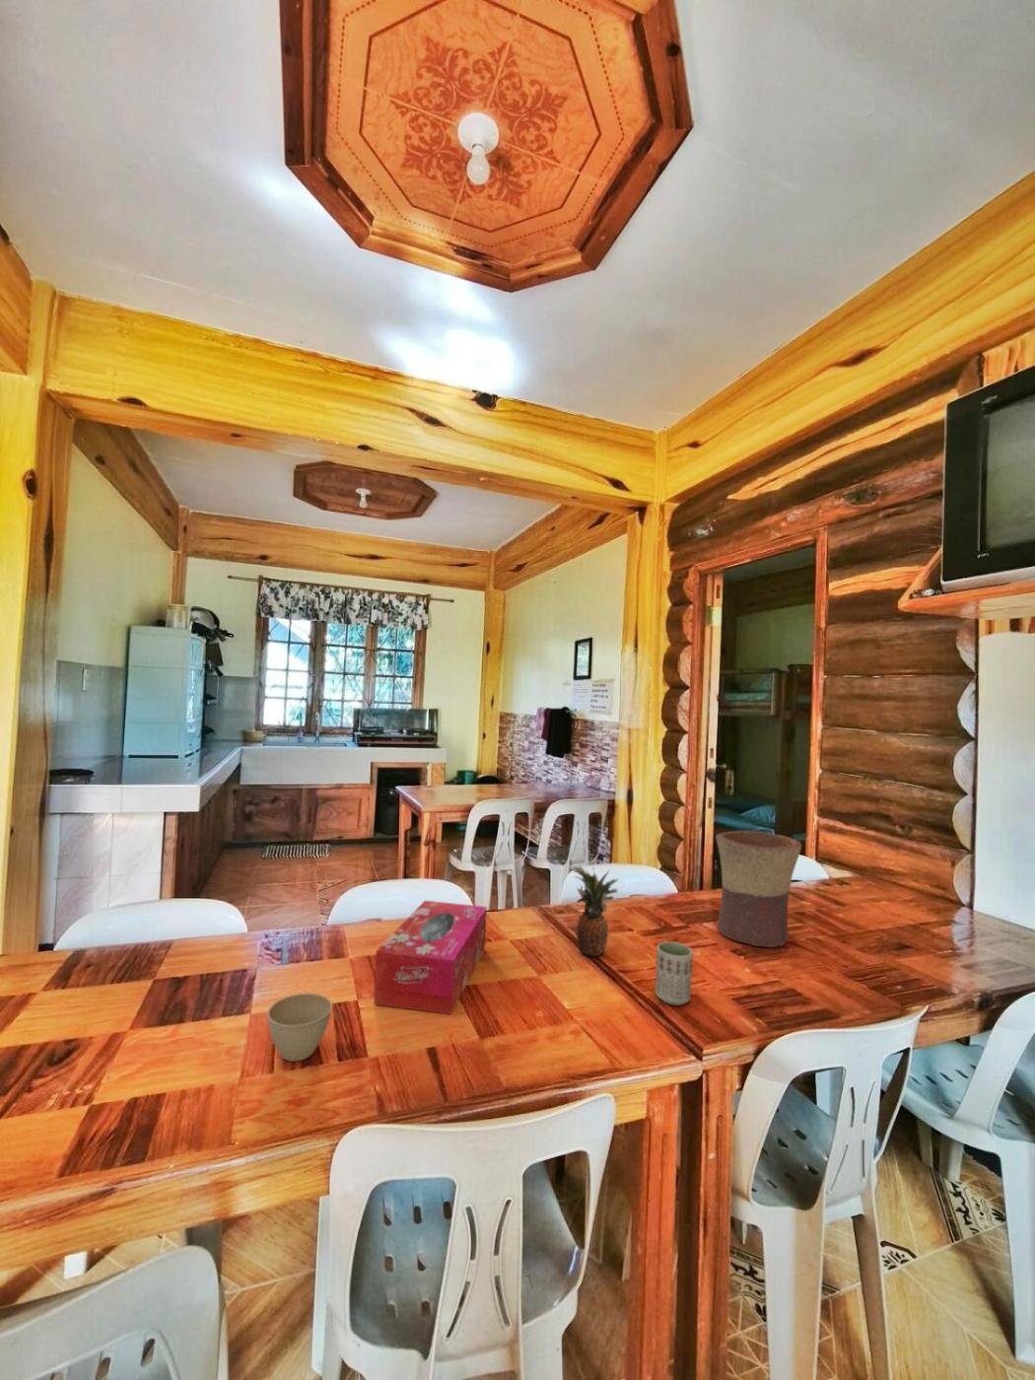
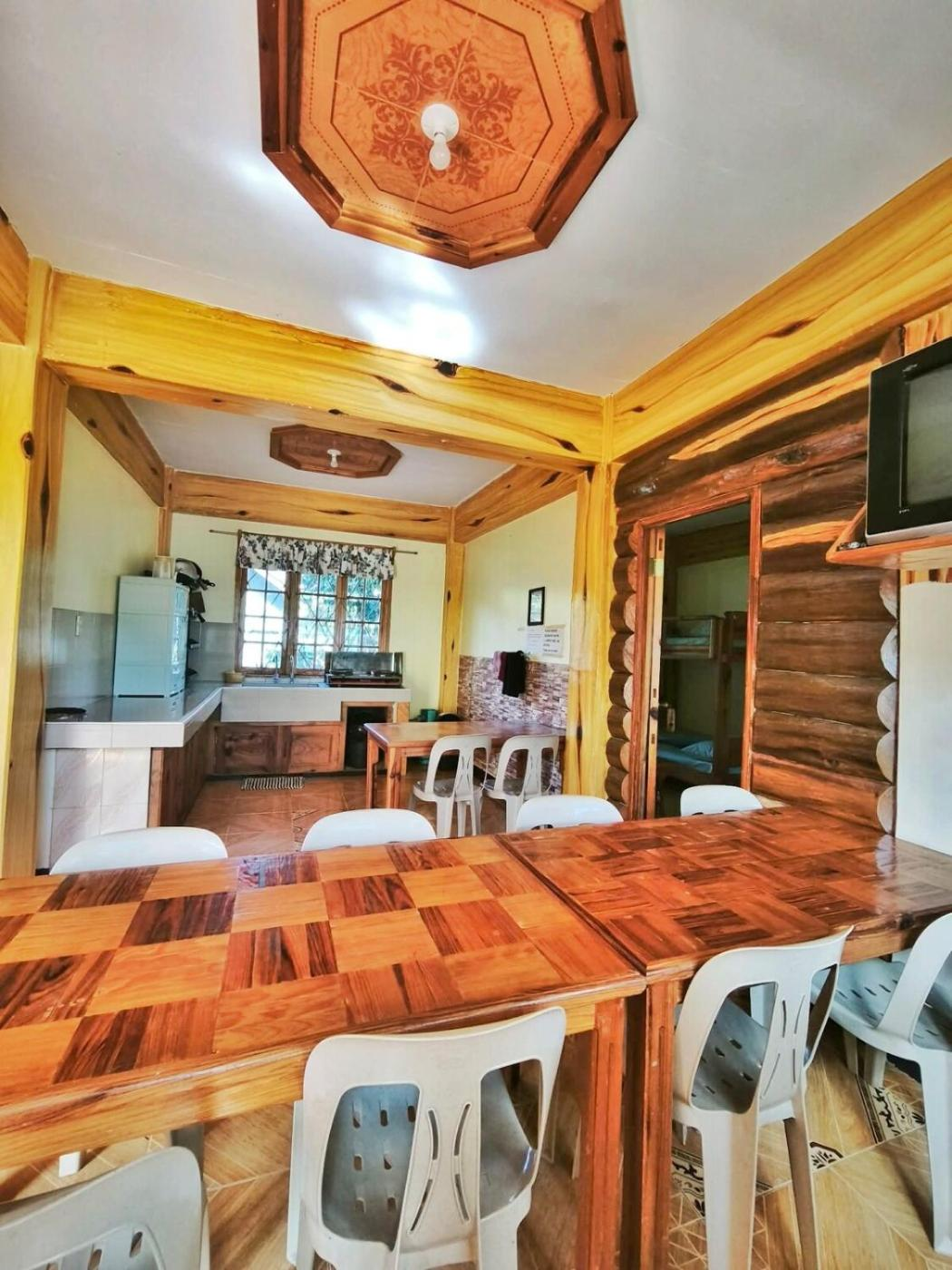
- flower pot [266,992,333,1063]
- fruit [571,865,620,957]
- cup [654,940,694,1006]
- tissue box [373,900,488,1015]
- flower pot [714,830,802,949]
